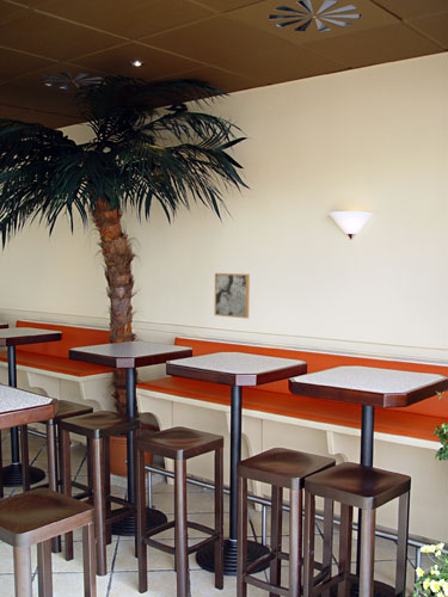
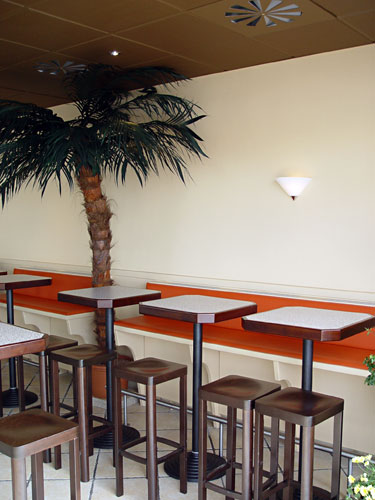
- wall art [214,272,251,320]
